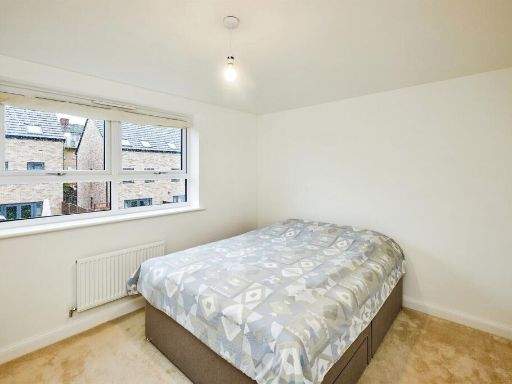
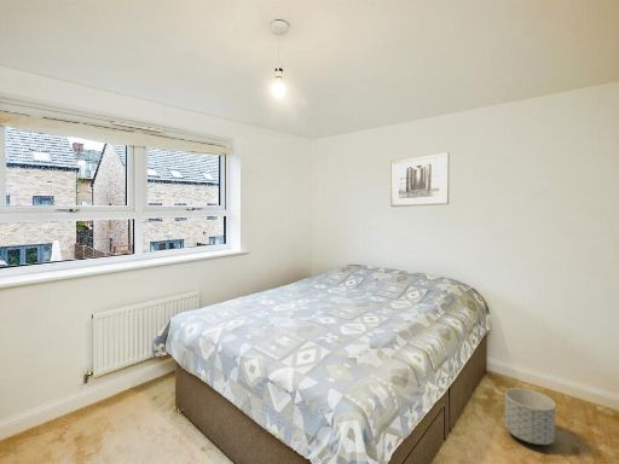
+ planter [504,387,556,446]
+ wall art [389,151,450,208]
